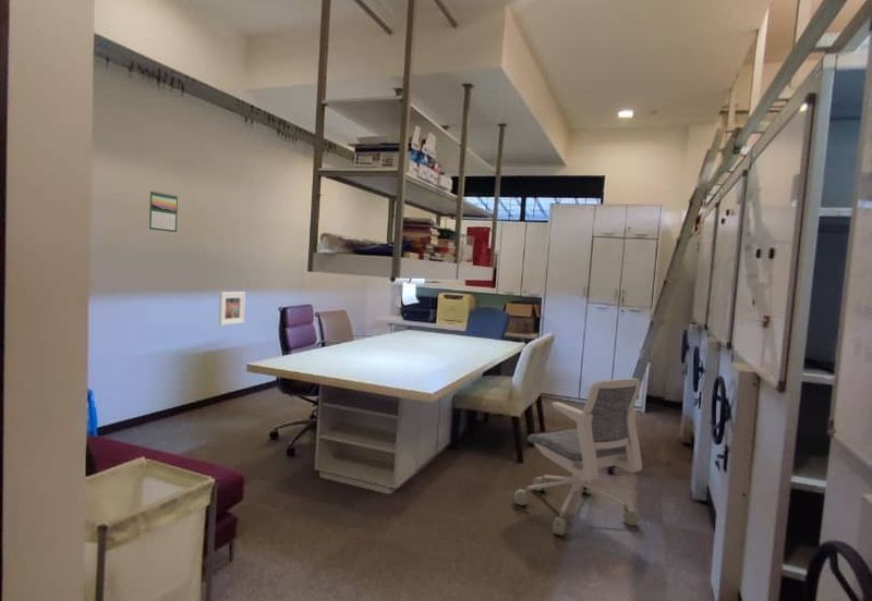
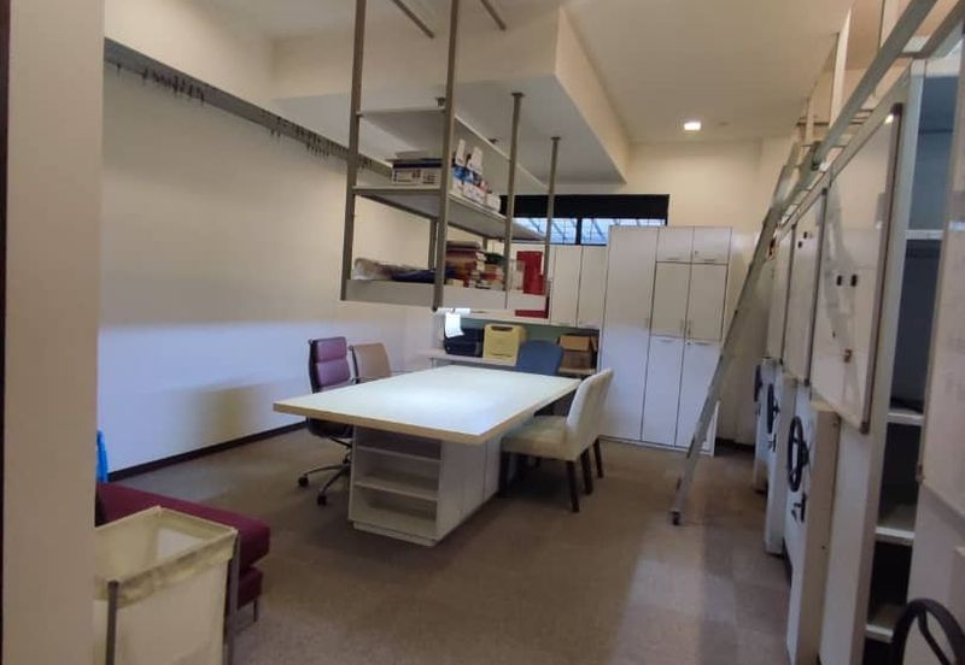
- calendar [148,189,179,233]
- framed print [218,291,246,327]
- office chair [513,378,643,537]
